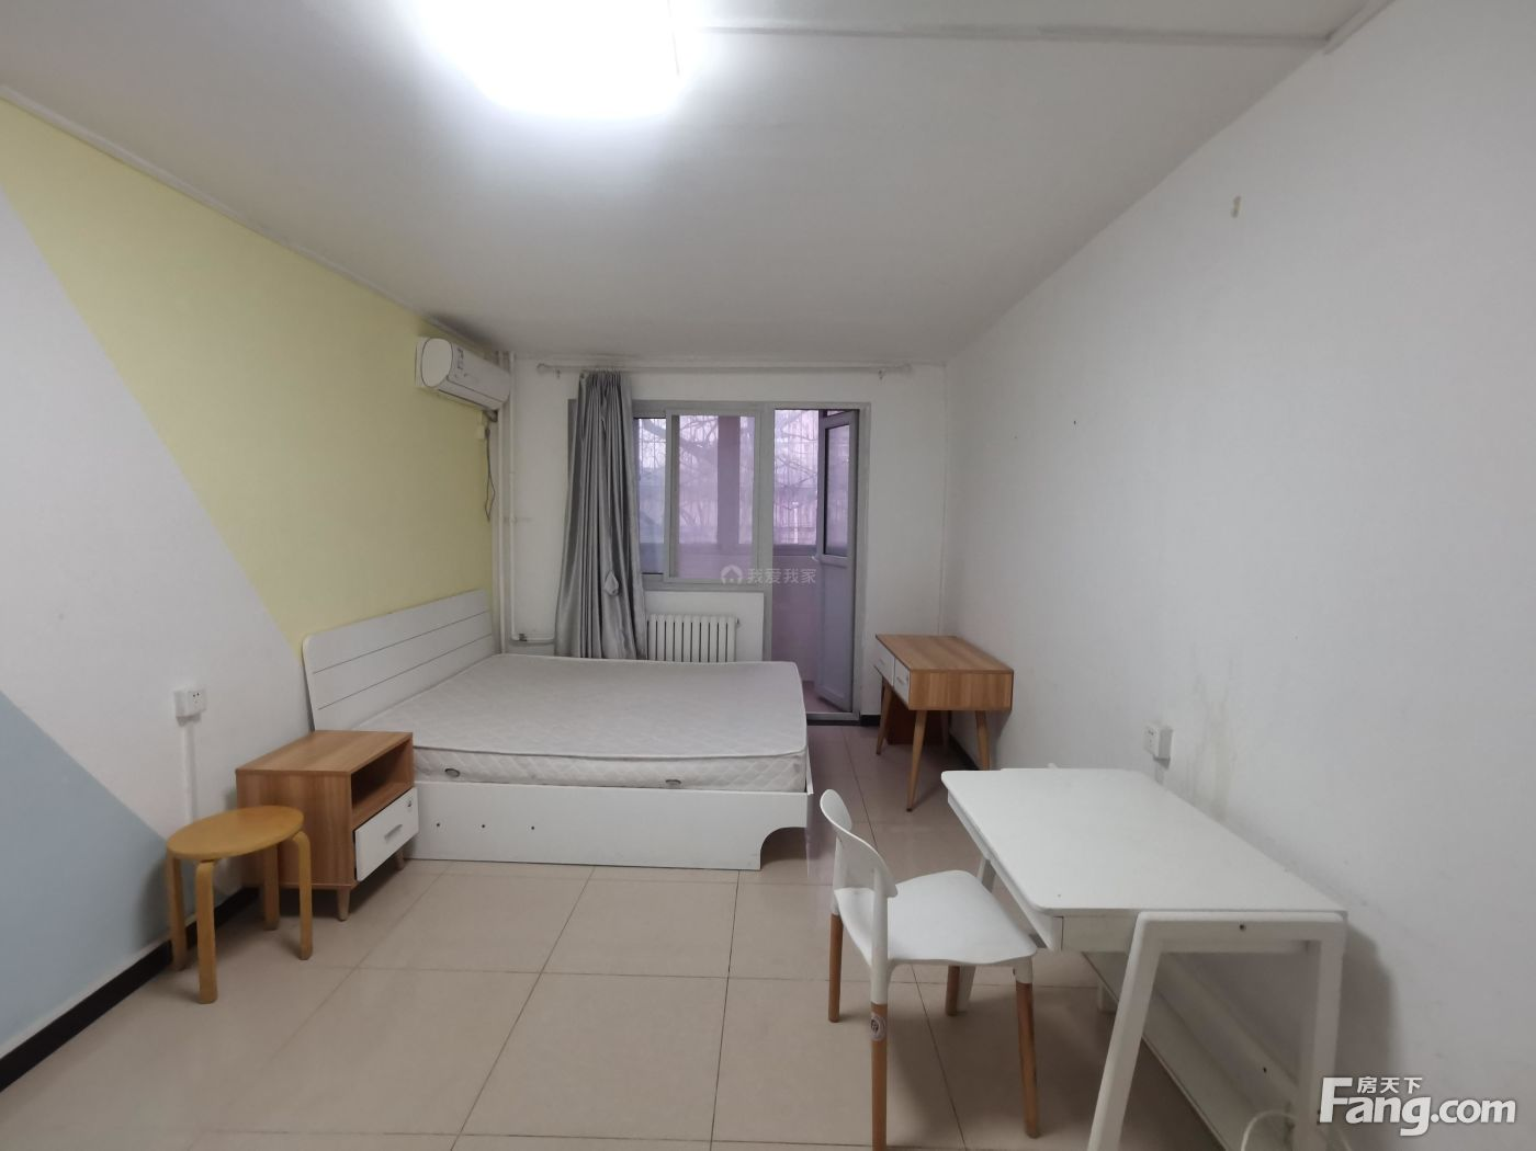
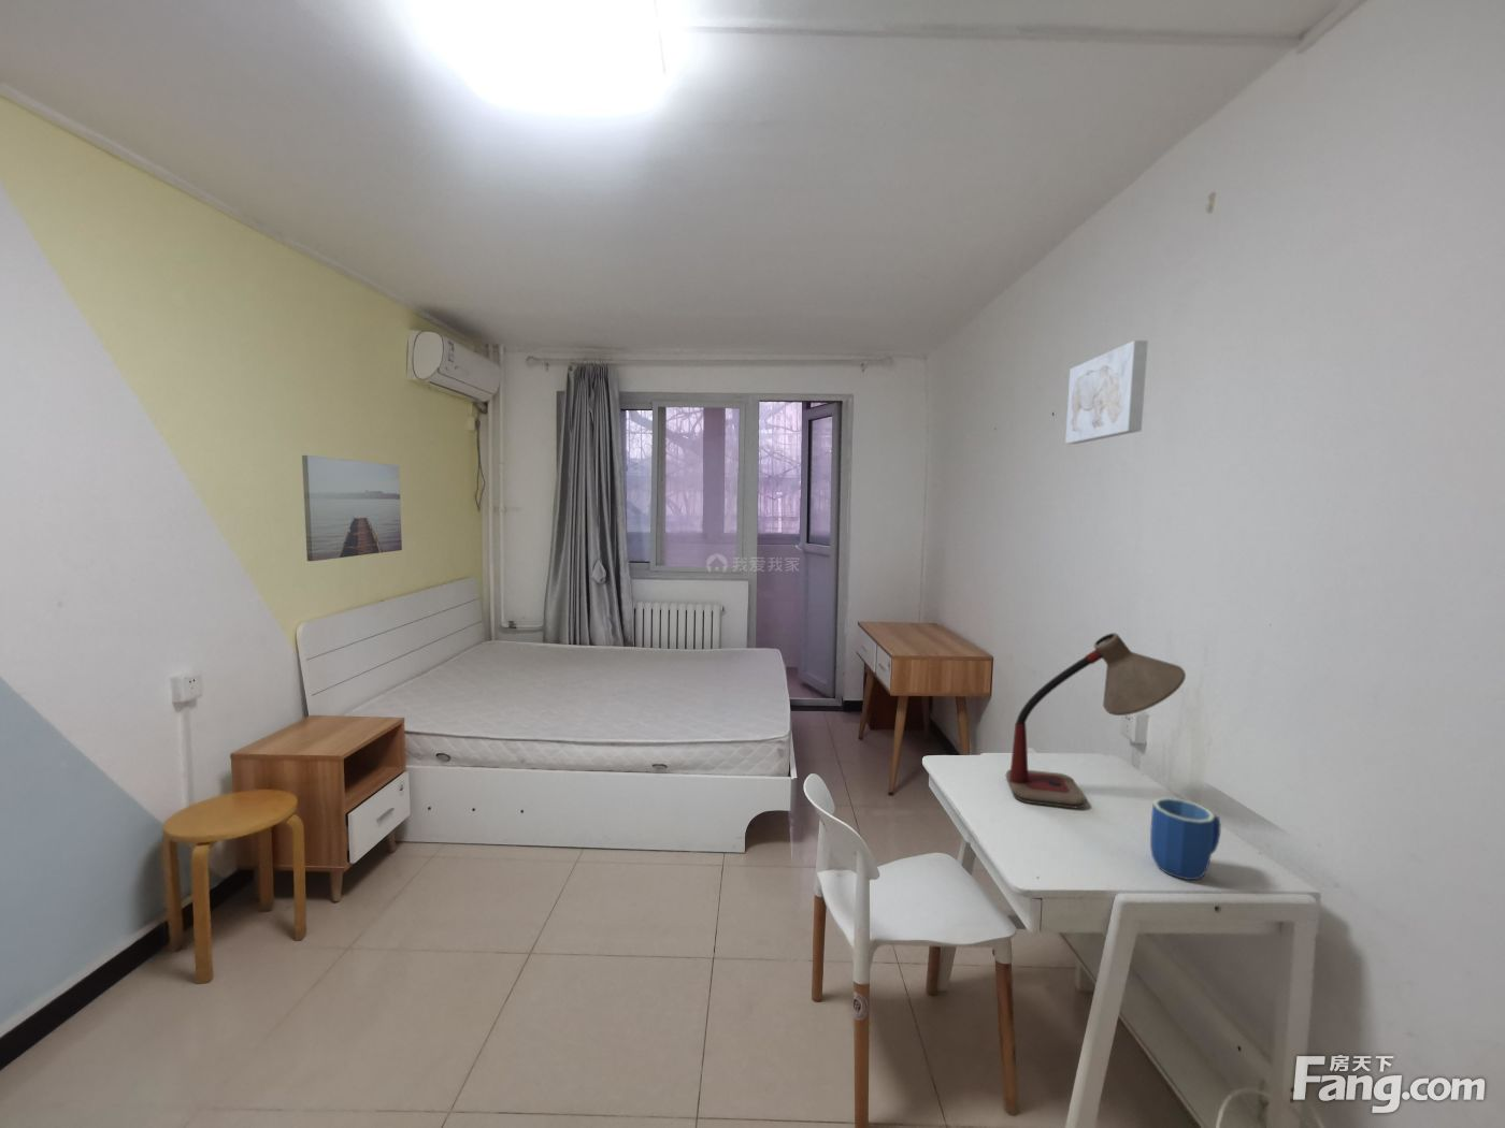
+ wall art [1064,340,1149,444]
+ wall art [301,455,403,562]
+ desk lamp [1005,632,1186,809]
+ mug [1149,797,1222,880]
